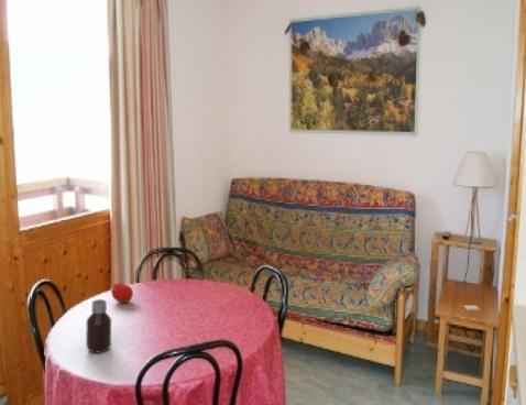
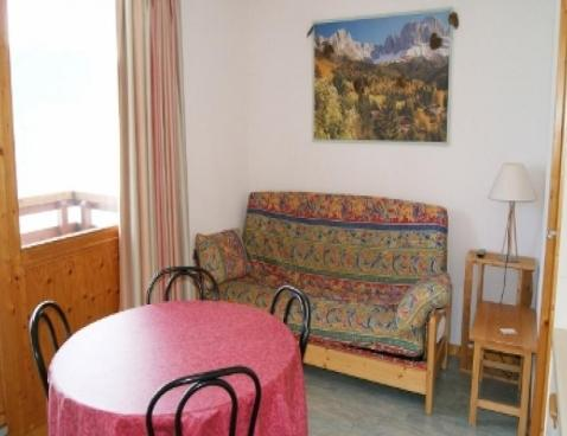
- bottle [85,298,112,354]
- fruit [110,281,134,304]
